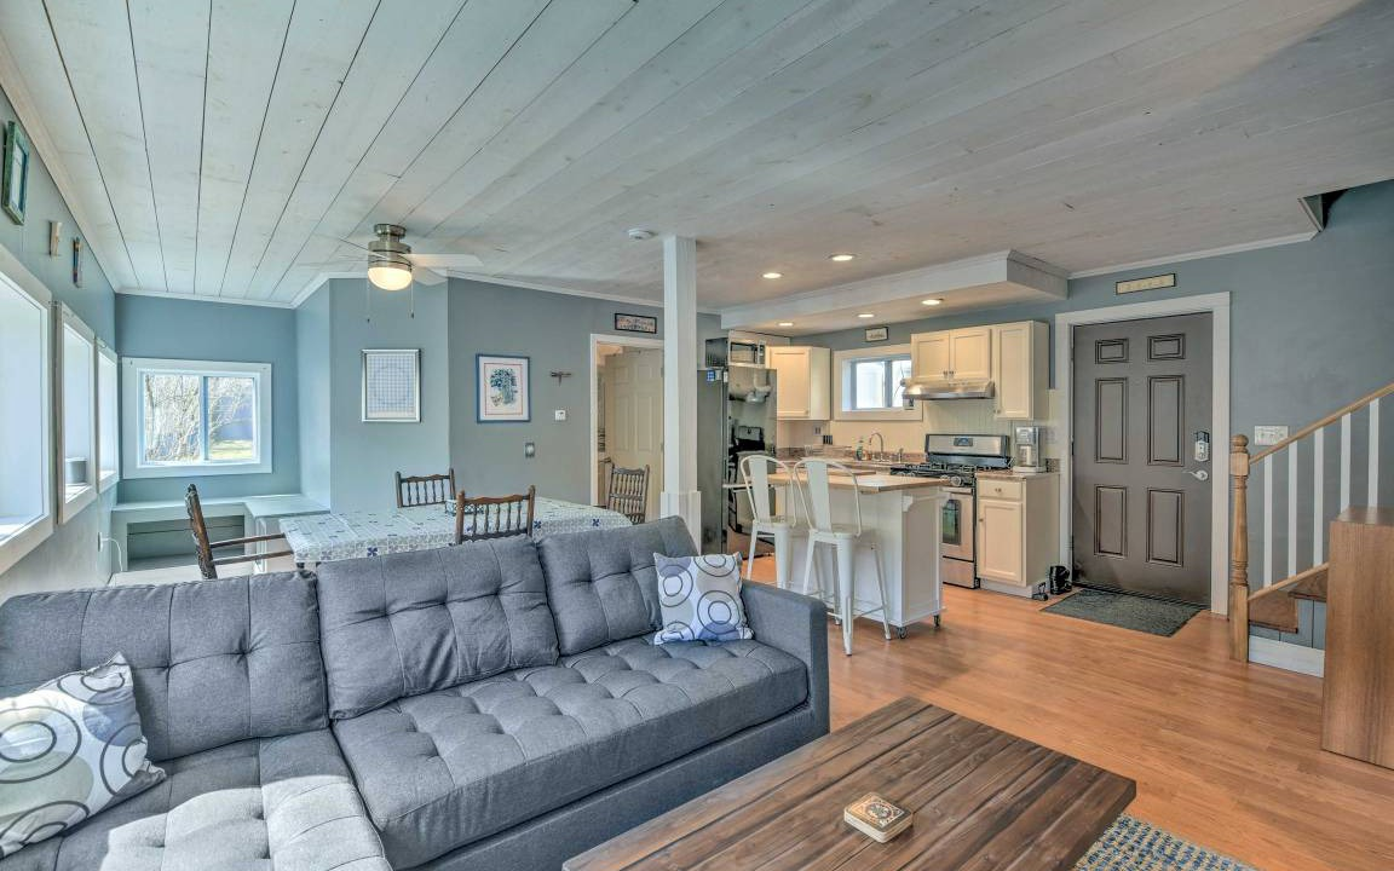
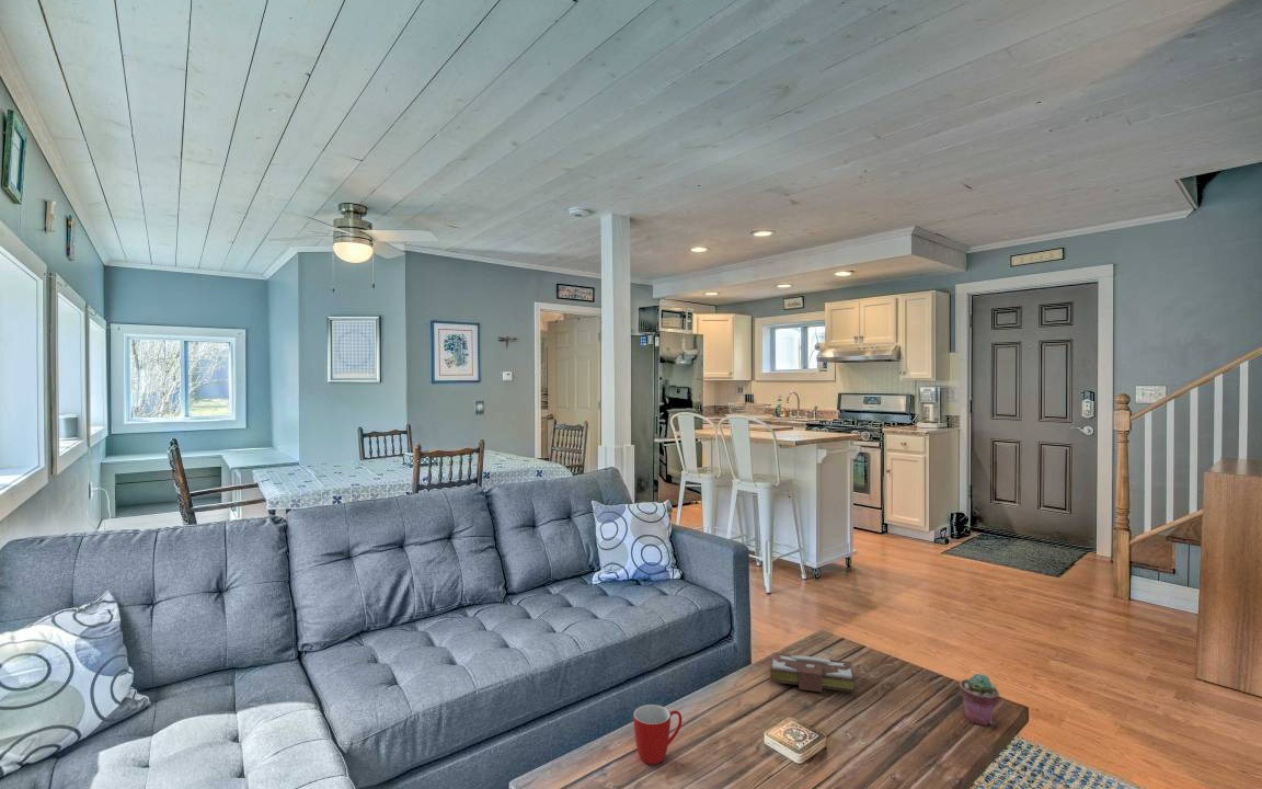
+ potted succulent [959,673,1000,727]
+ mug [632,704,682,765]
+ book [769,652,856,694]
